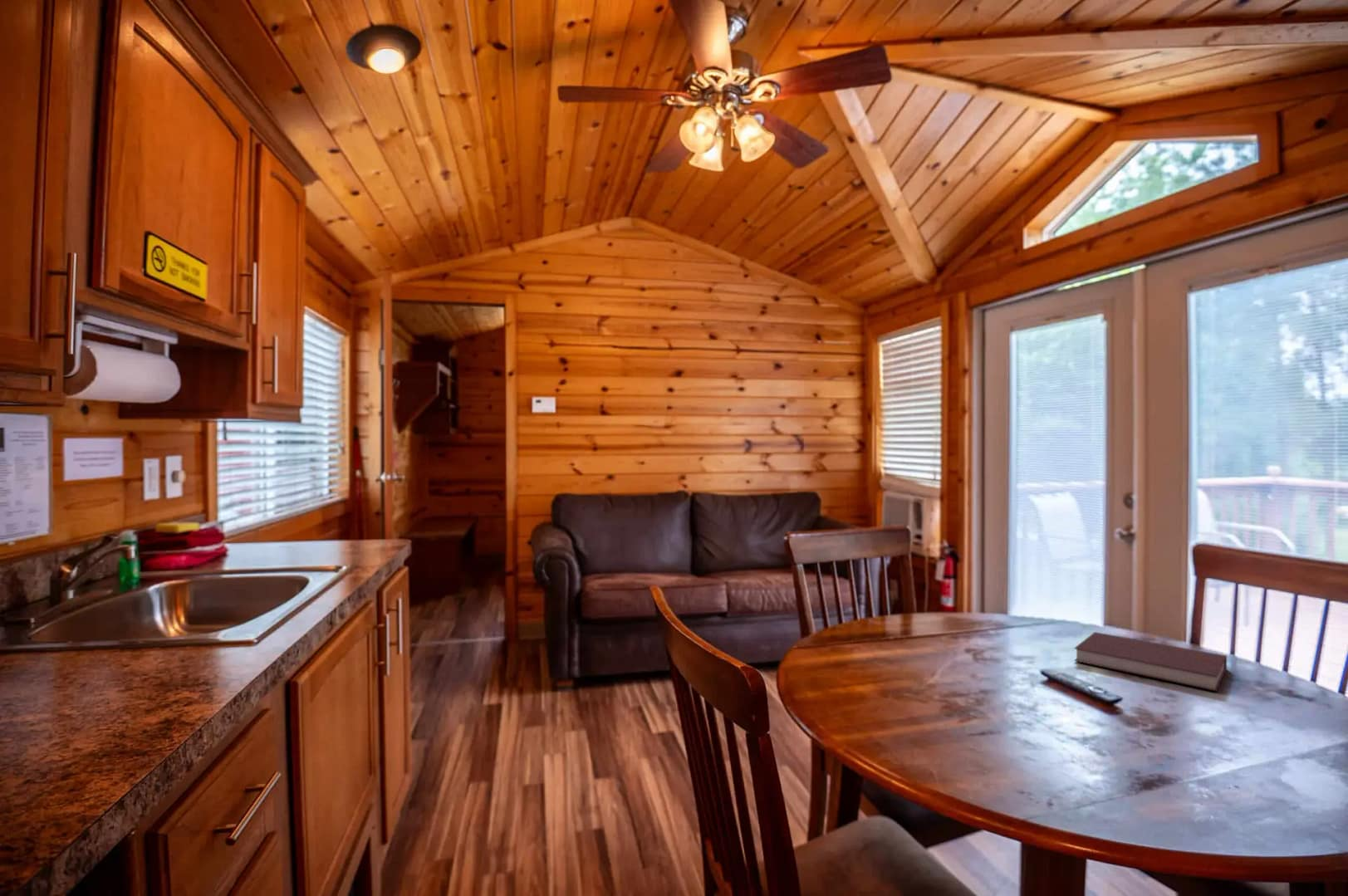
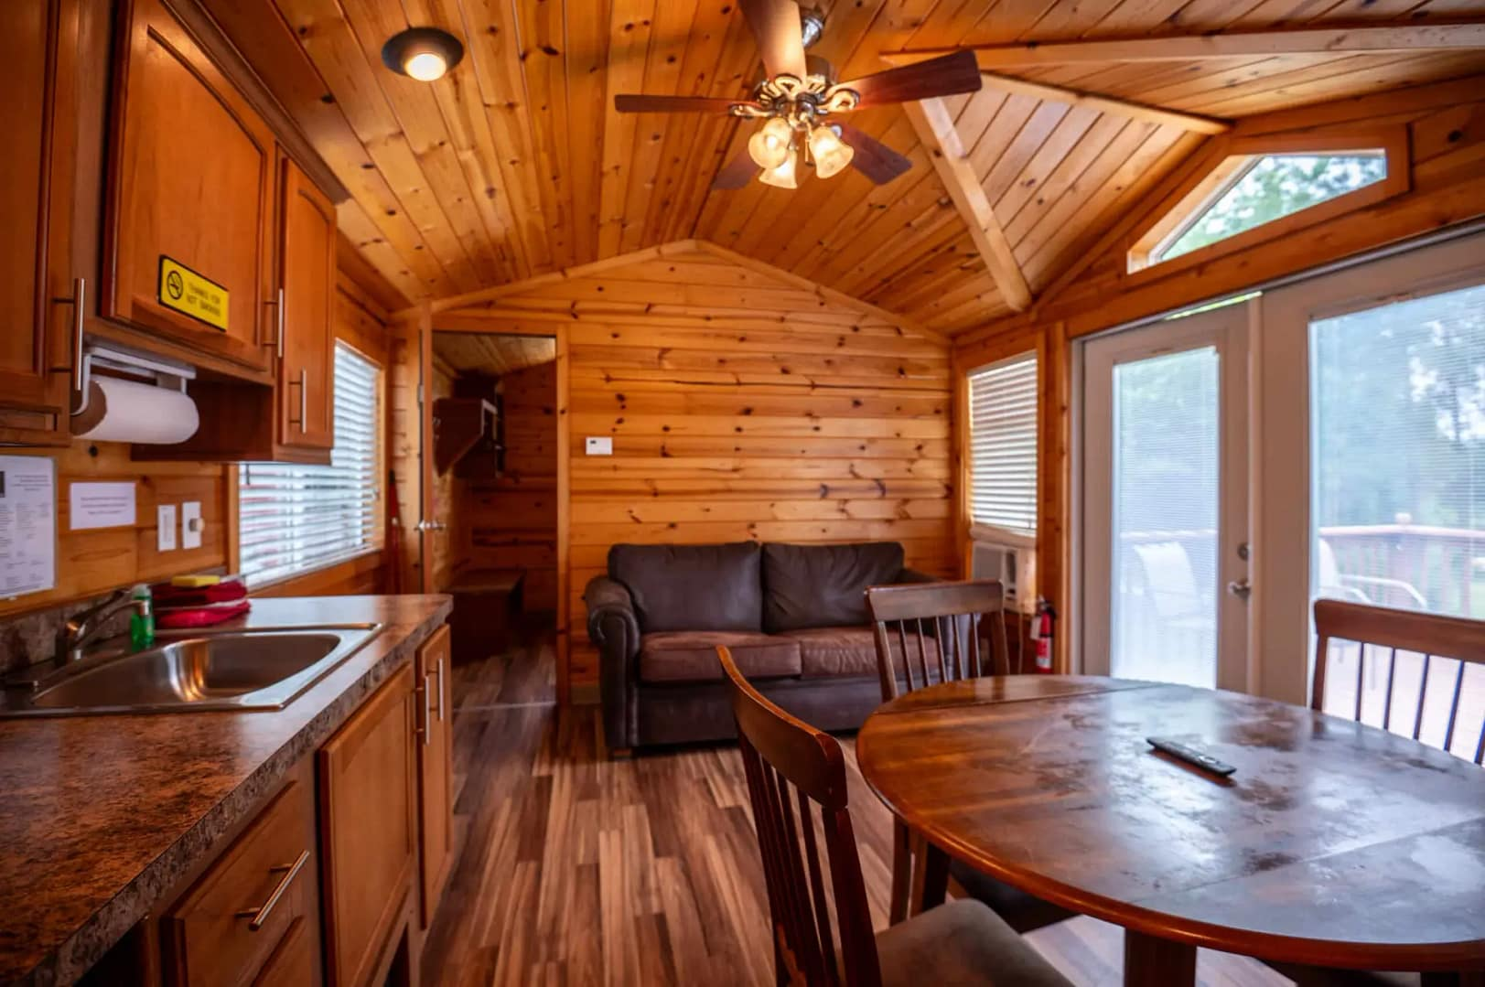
- notebook [1073,631,1228,693]
